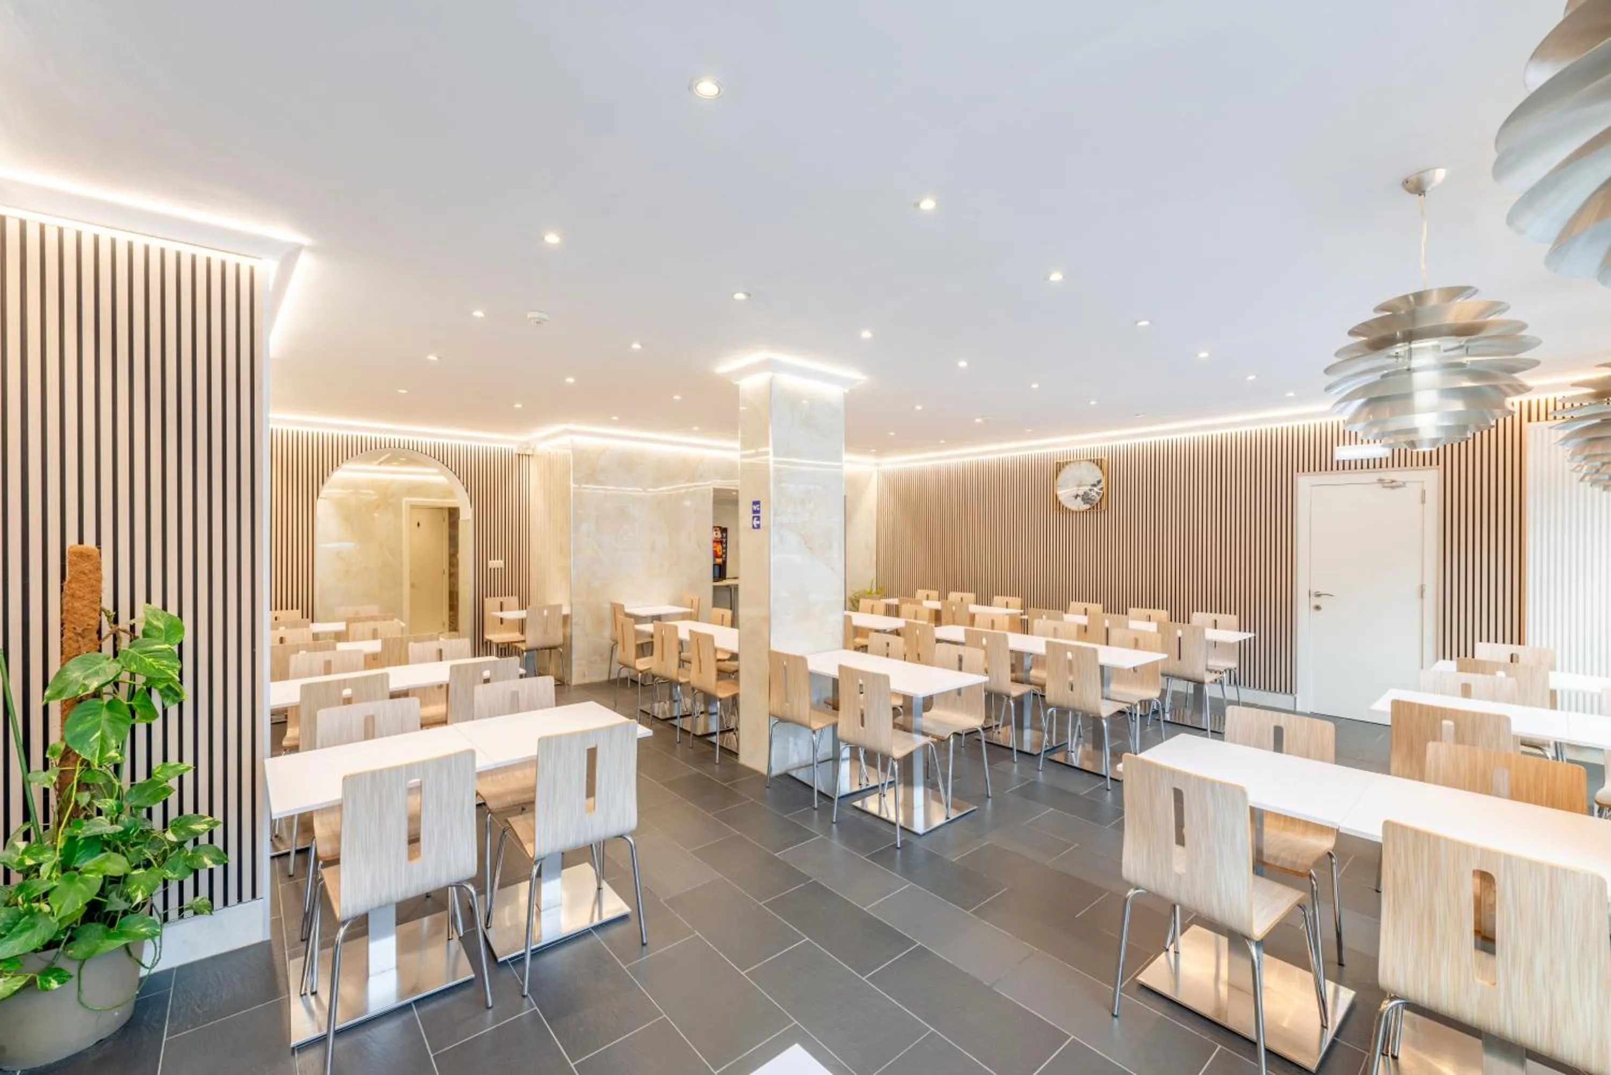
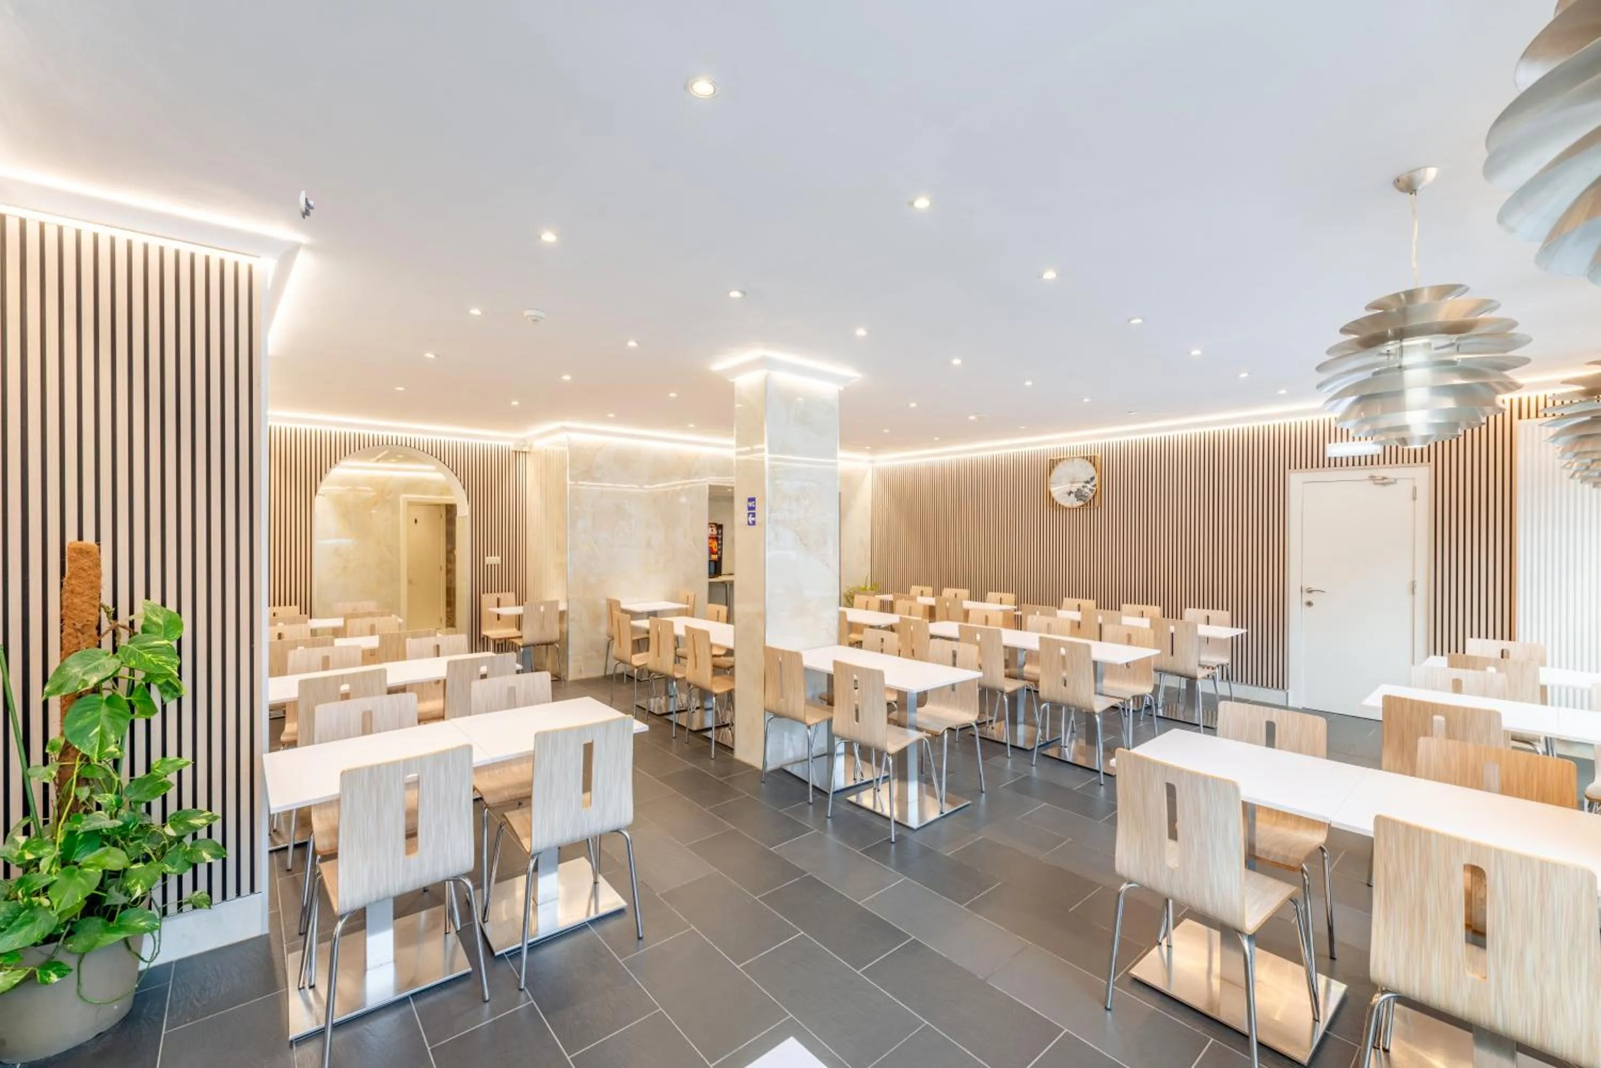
+ smoke detector [299,190,315,219]
